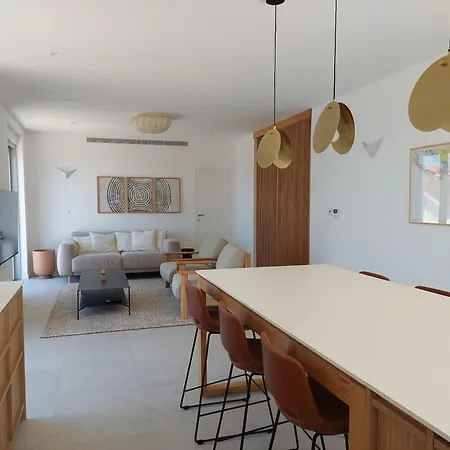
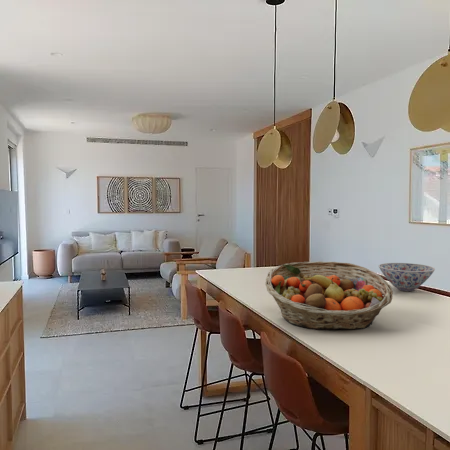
+ bowl [378,262,436,292]
+ fruit basket [265,260,394,331]
